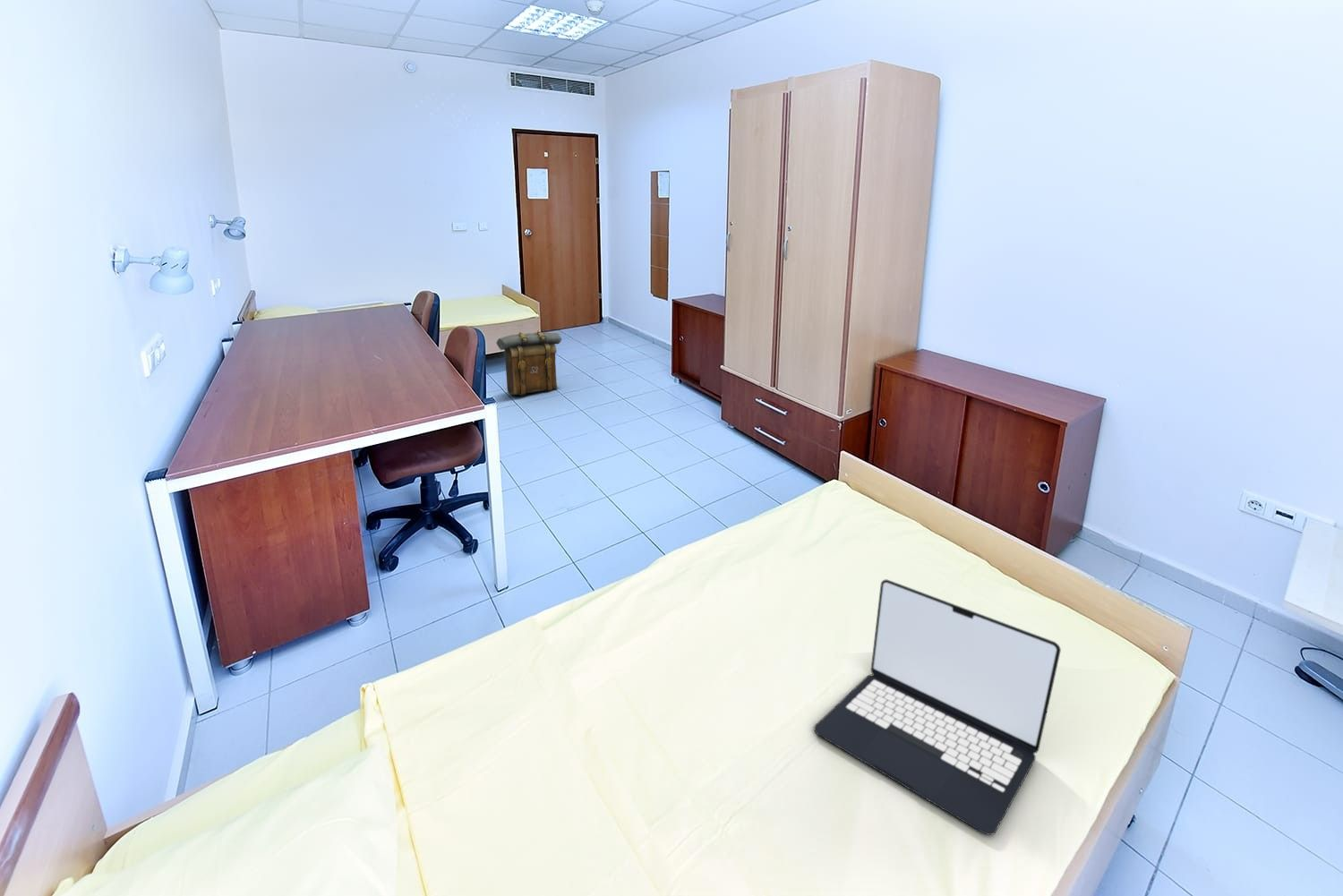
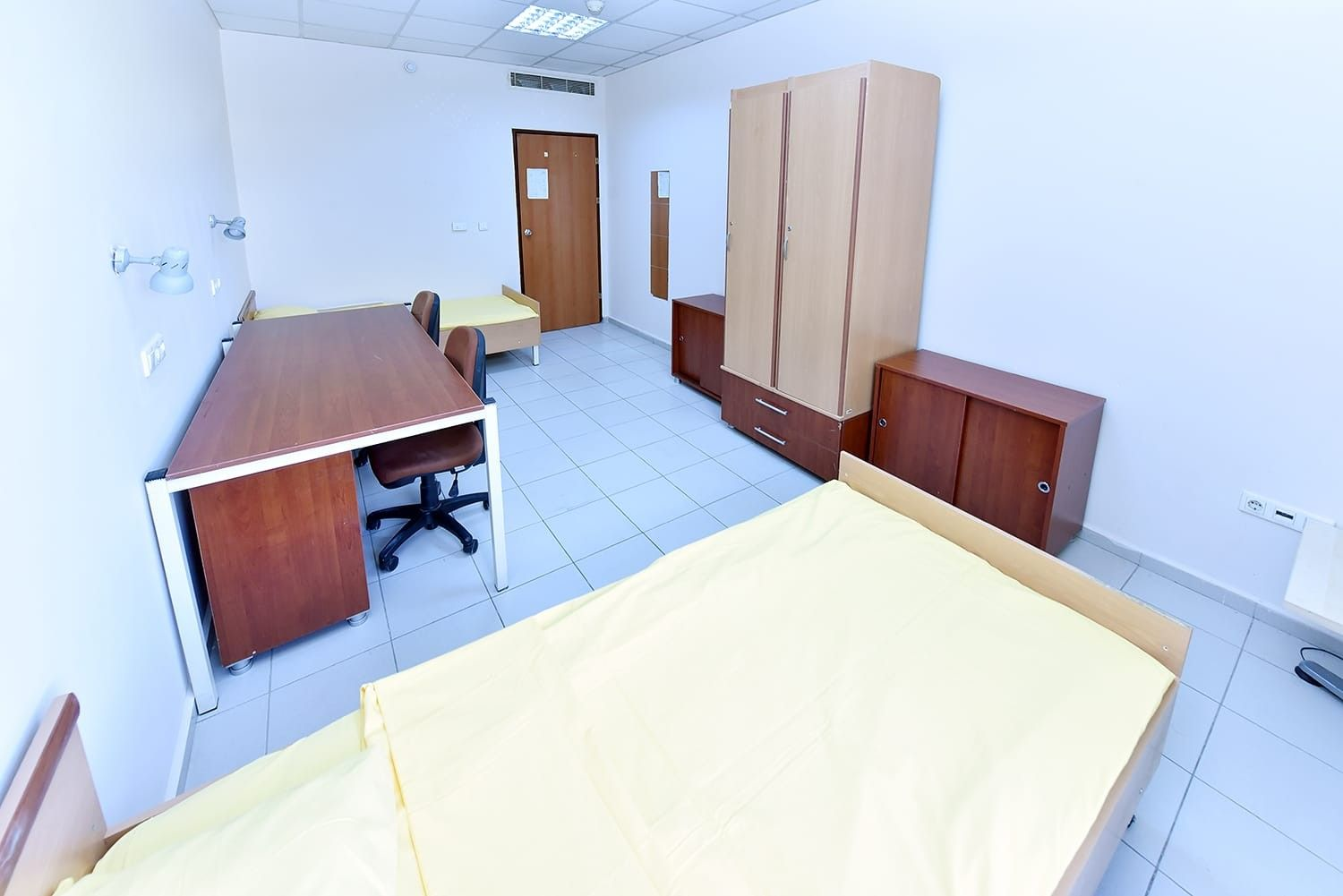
- laptop [813,578,1062,836]
- backpack [495,329,562,397]
